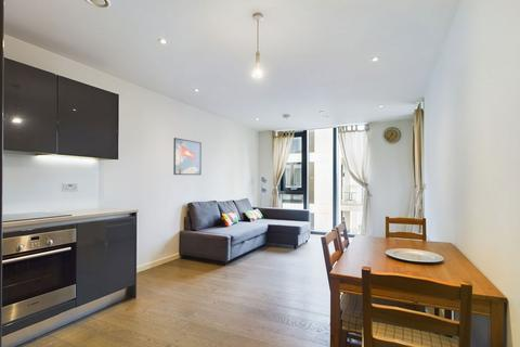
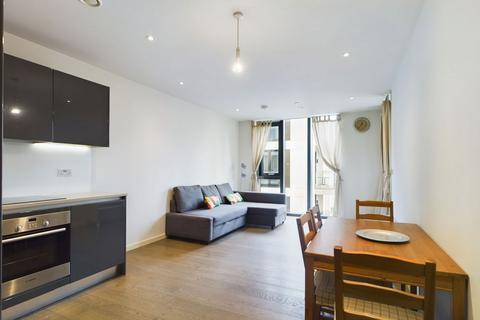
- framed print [172,137,203,176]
